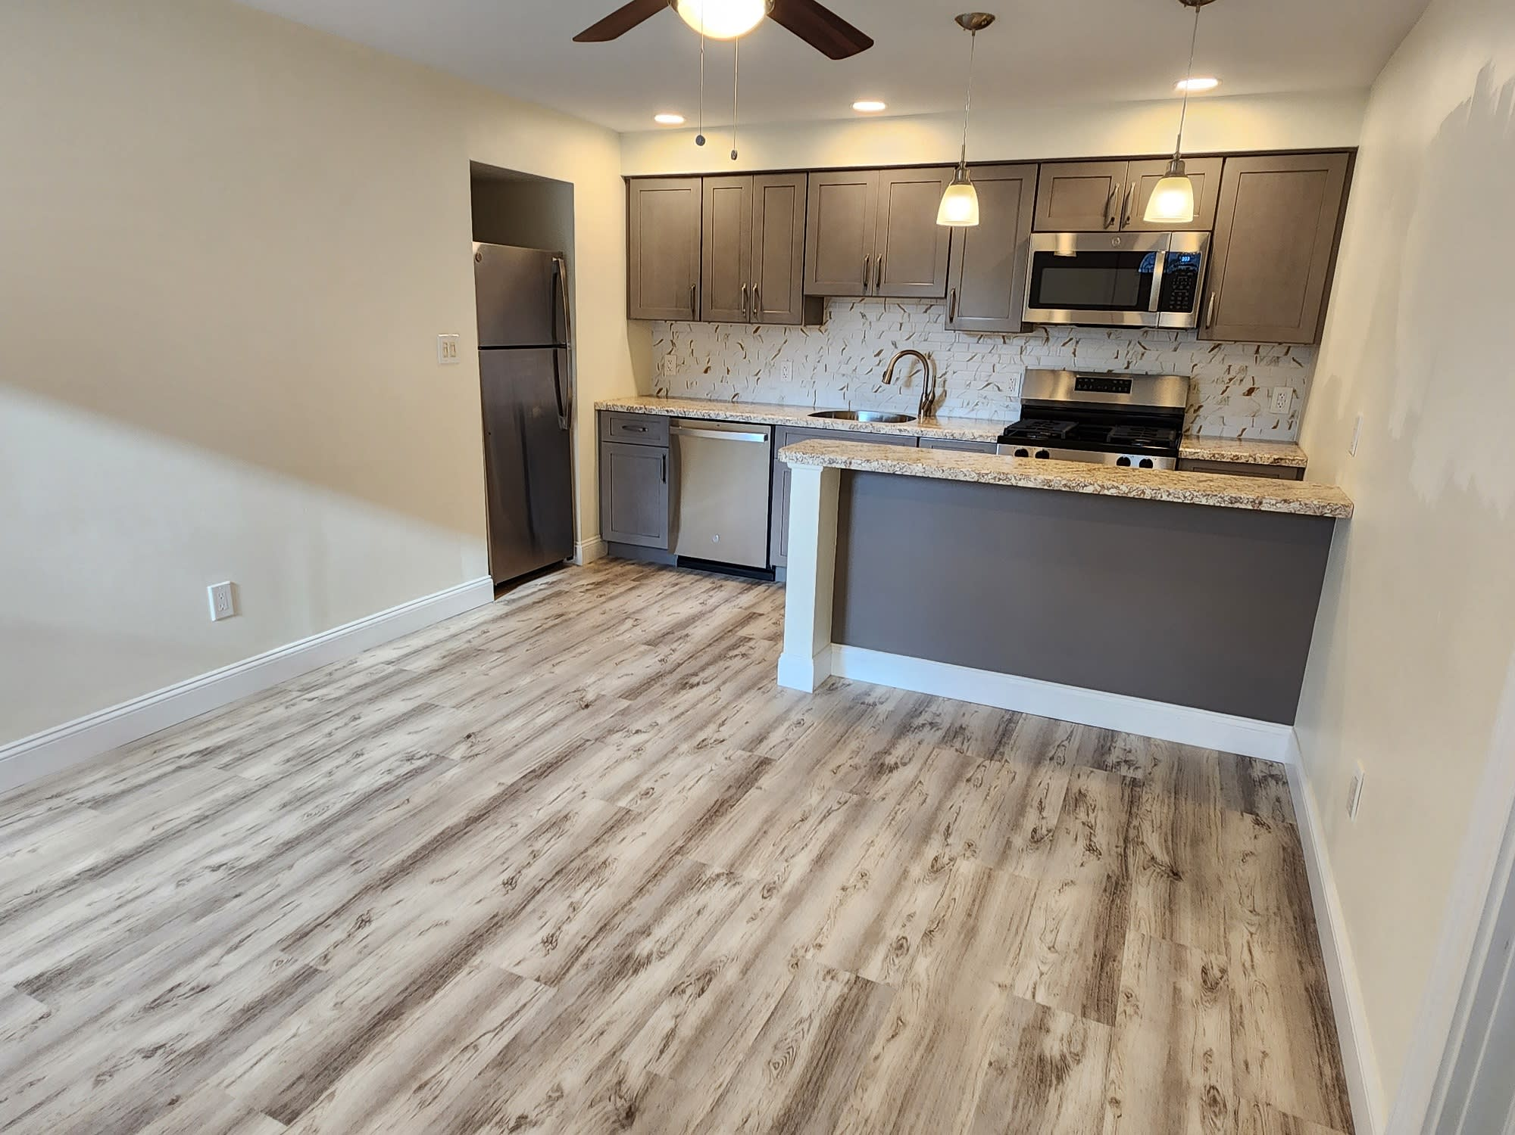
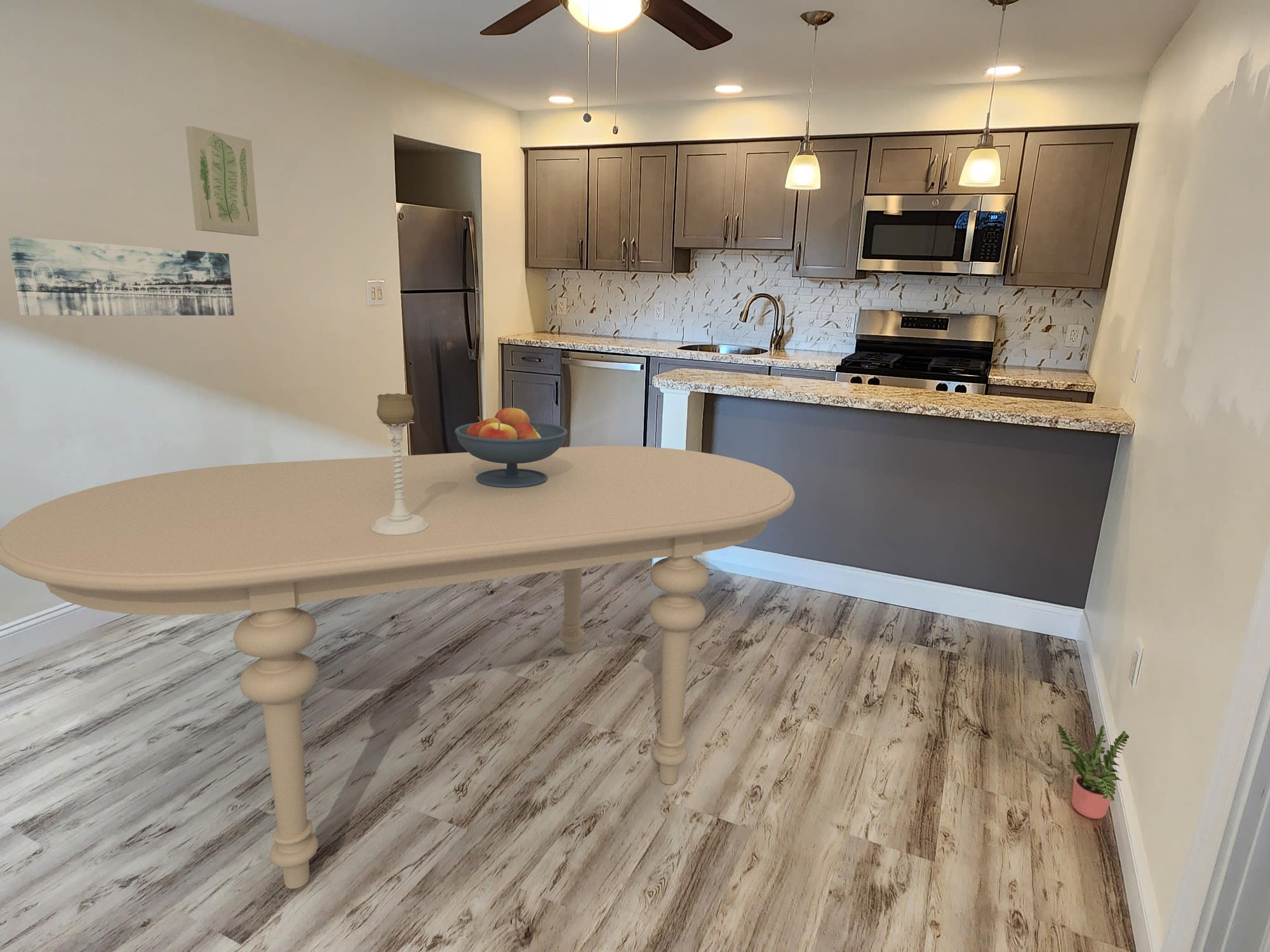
+ potted plant [1056,724,1130,819]
+ wall art [185,126,259,237]
+ fruit bowl [454,406,568,487]
+ dining table [0,445,796,889]
+ candle holder [371,393,429,535]
+ wall art [8,235,234,316]
